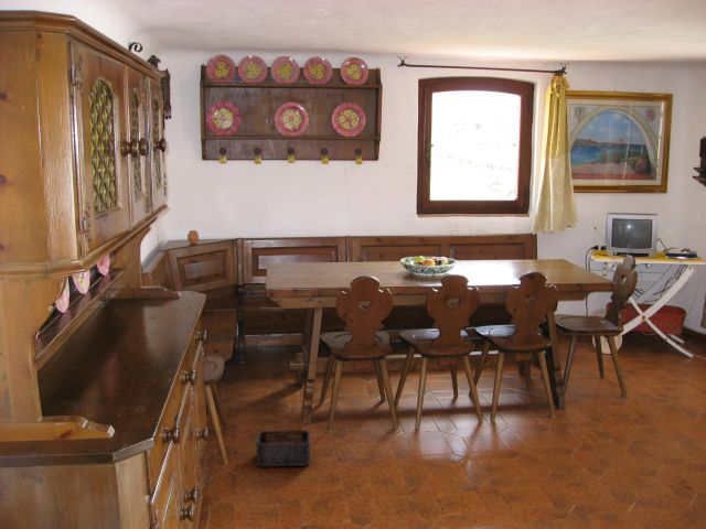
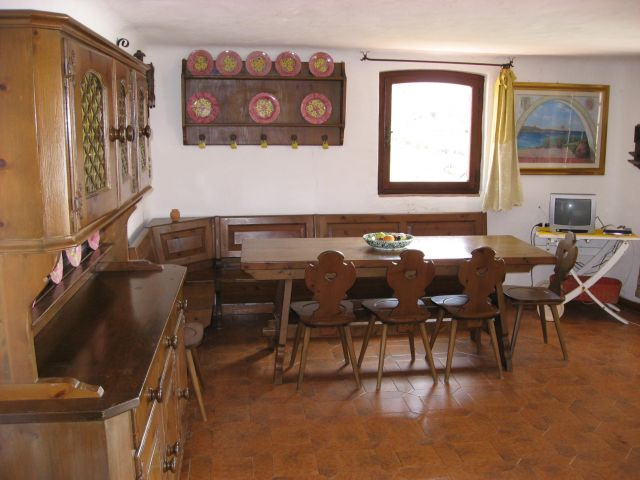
- storage bin [256,429,311,468]
